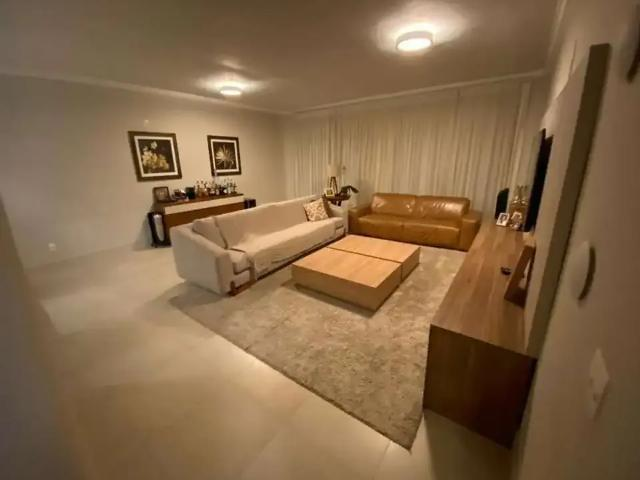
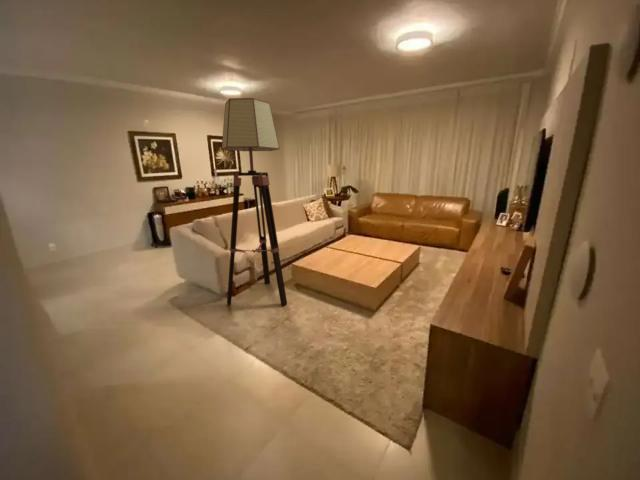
+ floor lamp [220,97,288,307]
